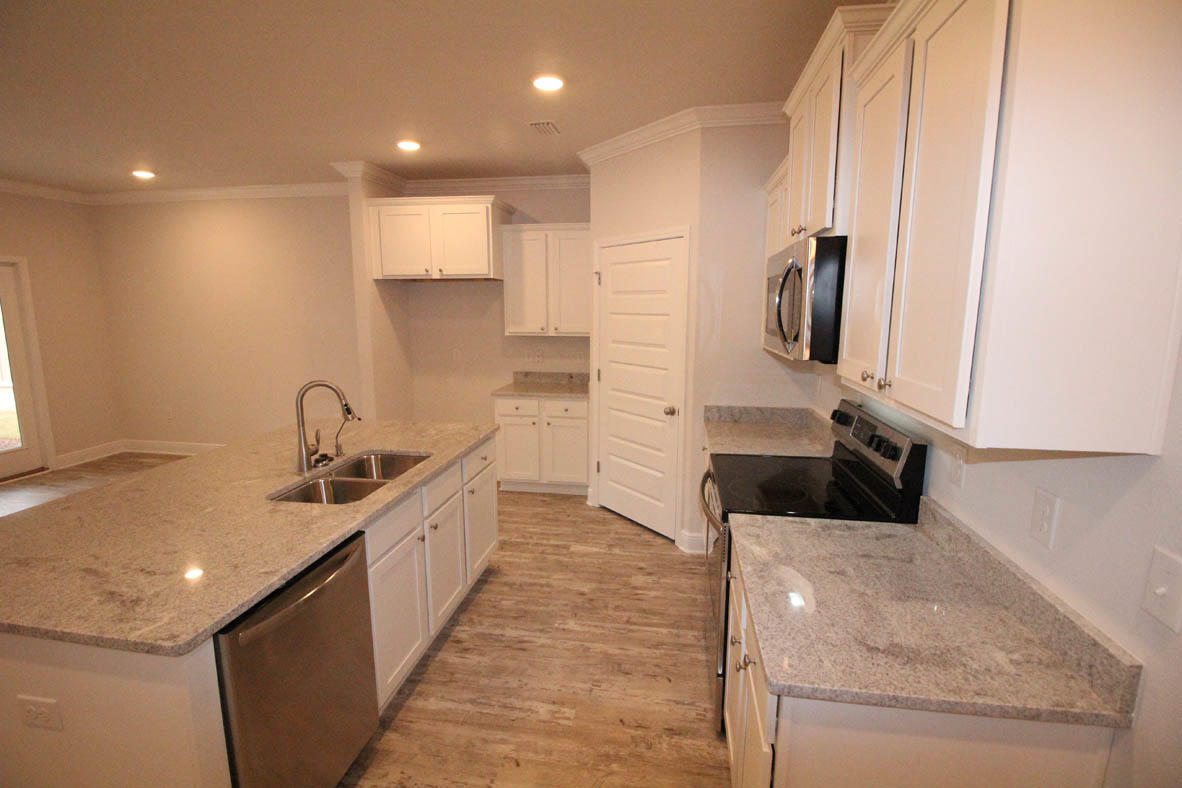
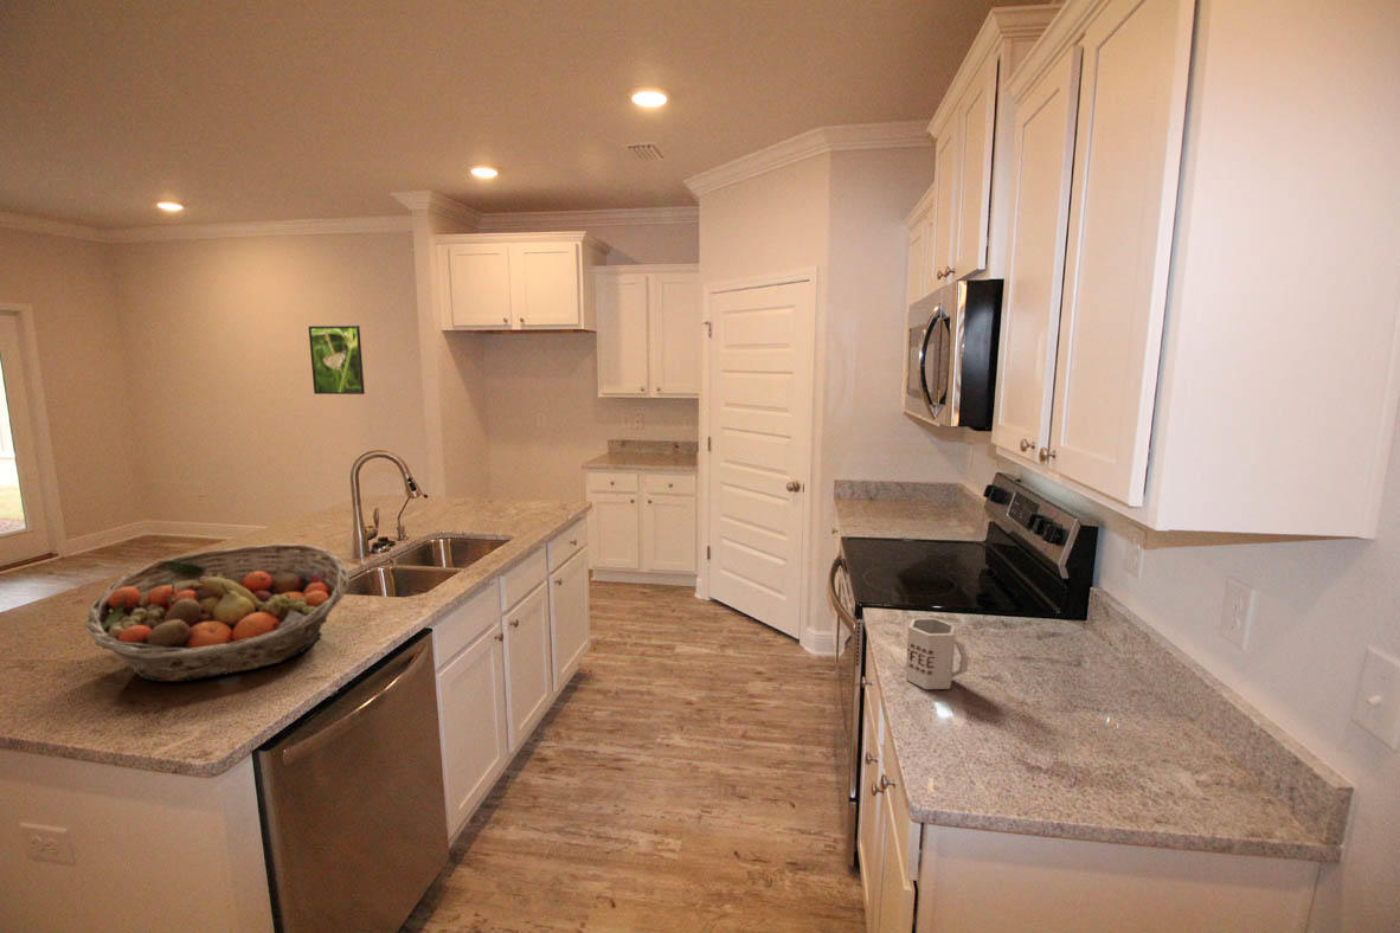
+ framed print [307,324,366,395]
+ fruit basket [83,542,351,683]
+ mug [905,617,970,690]
